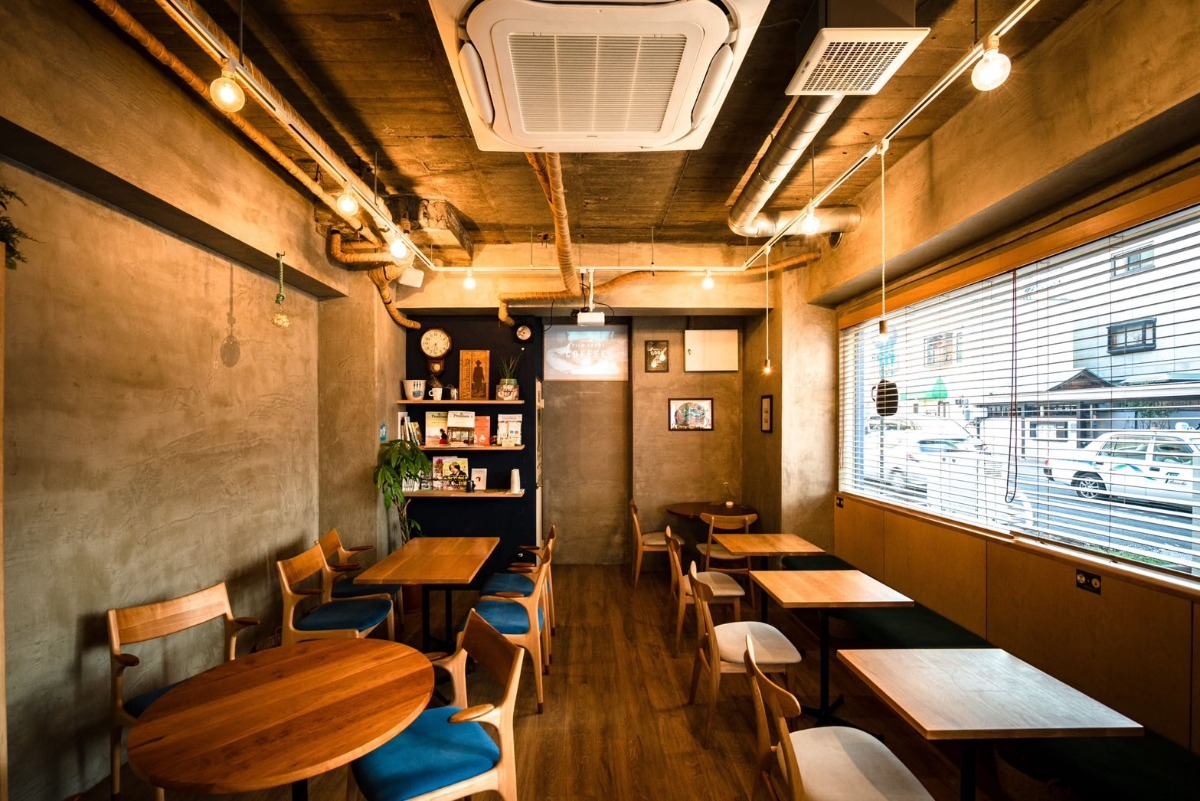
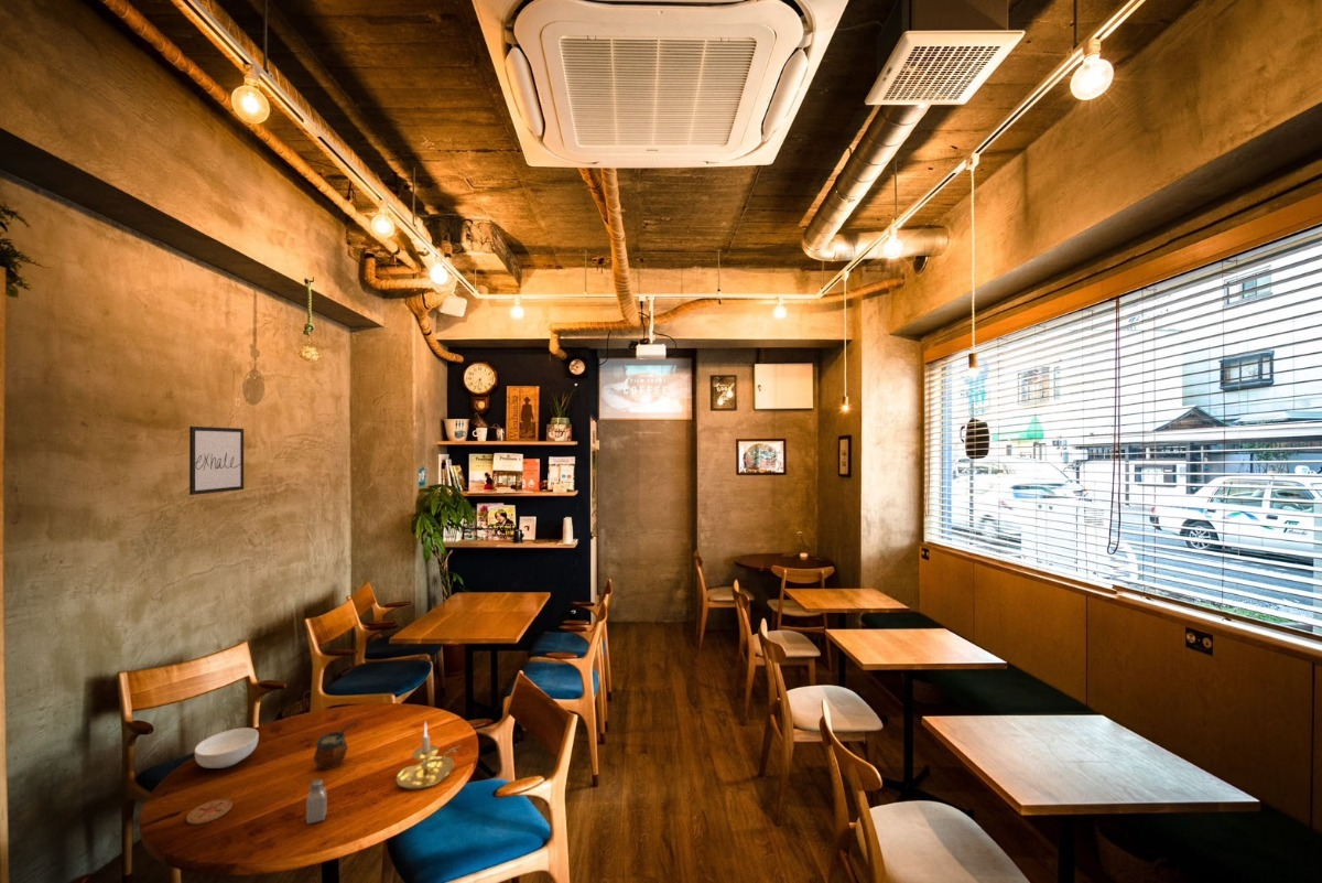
+ coaster [185,798,234,826]
+ cereal bowl [194,726,260,769]
+ candle holder [395,721,462,790]
+ gourd [313,719,359,772]
+ saltshaker [305,778,327,825]
+ wall art [188,426,245,496]
